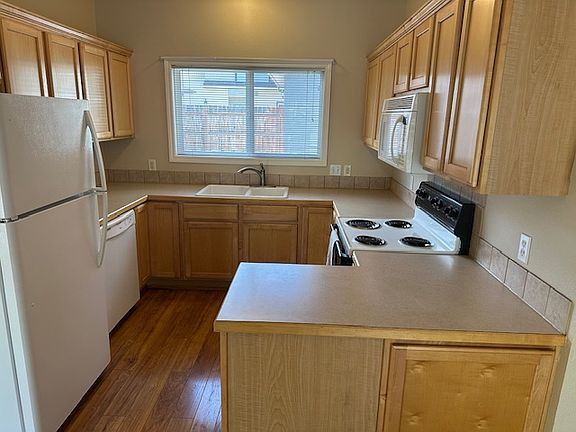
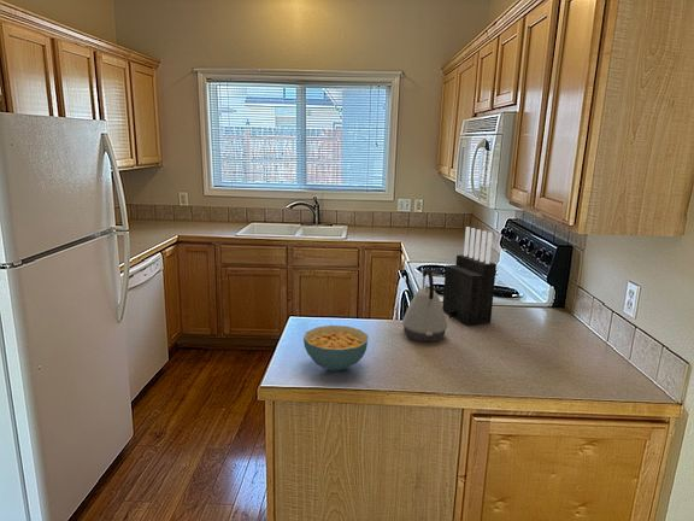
+ kettle [401,267,448,343]
+ cereal bowl [302,324,370,371]
+ knife block [442,226,498,327]
